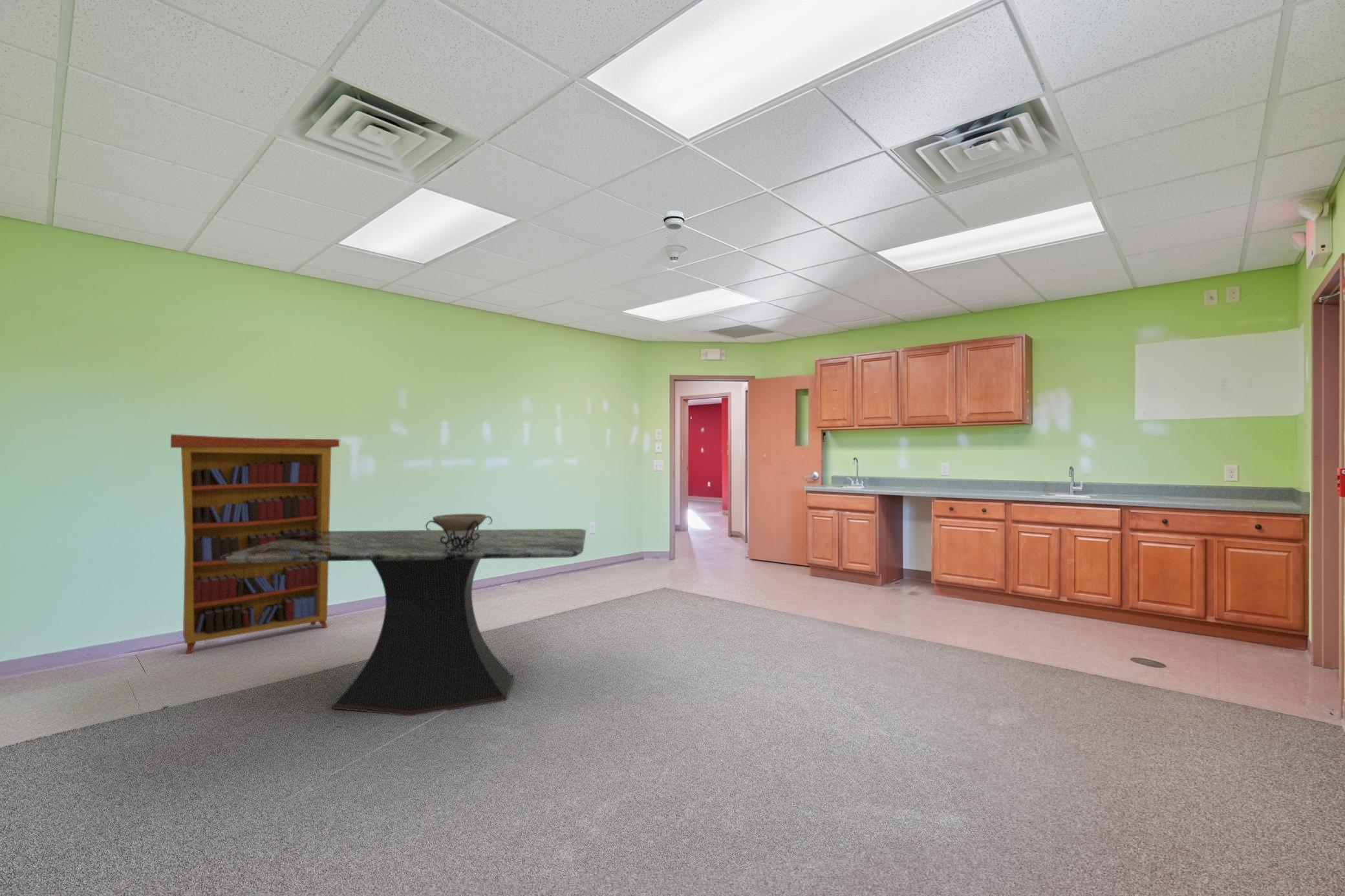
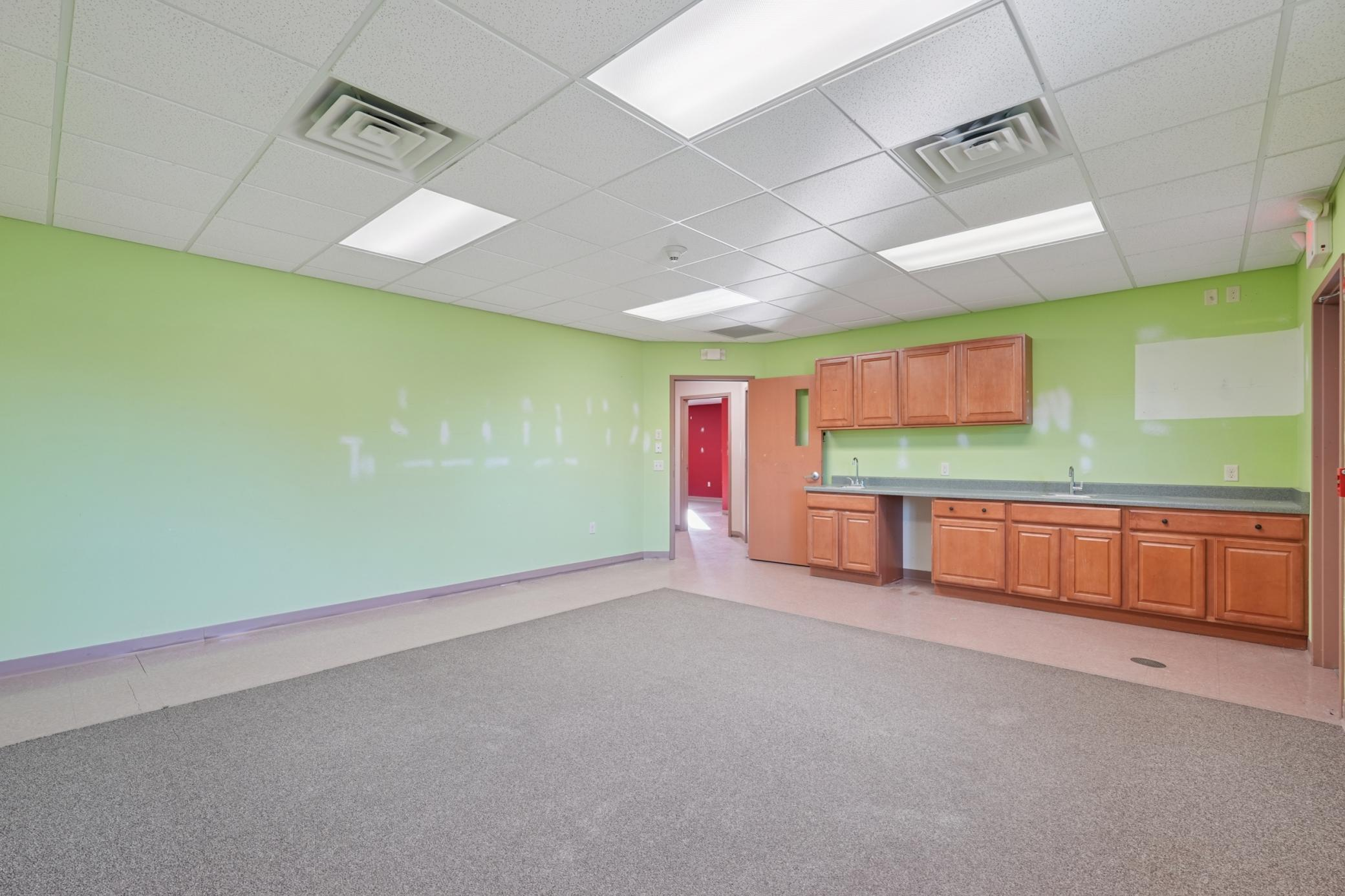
- smoke detector [663,210,685,230]
- bookcase [170,434,340,654]
- decorative bowl [425,513,493,548]
- dining table [221,528,586,716]
